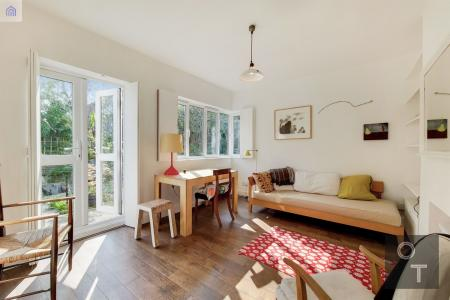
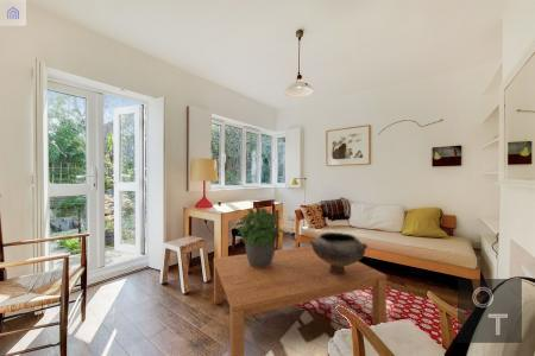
+ potted plant [235,205,284,268]
+ coffee table [213,244,388,356]
+ ceramic pot [308,231,369,275]
